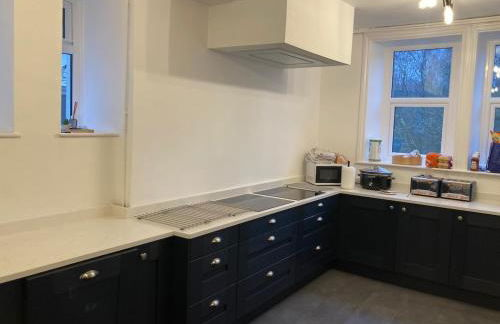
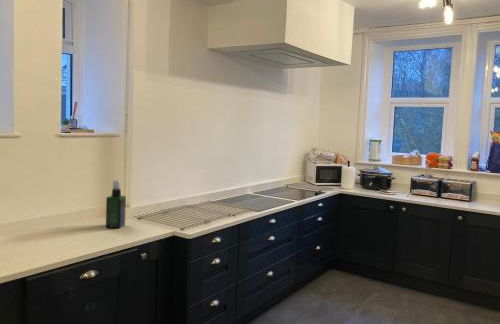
+ spray bottle [105,179,127,229]
